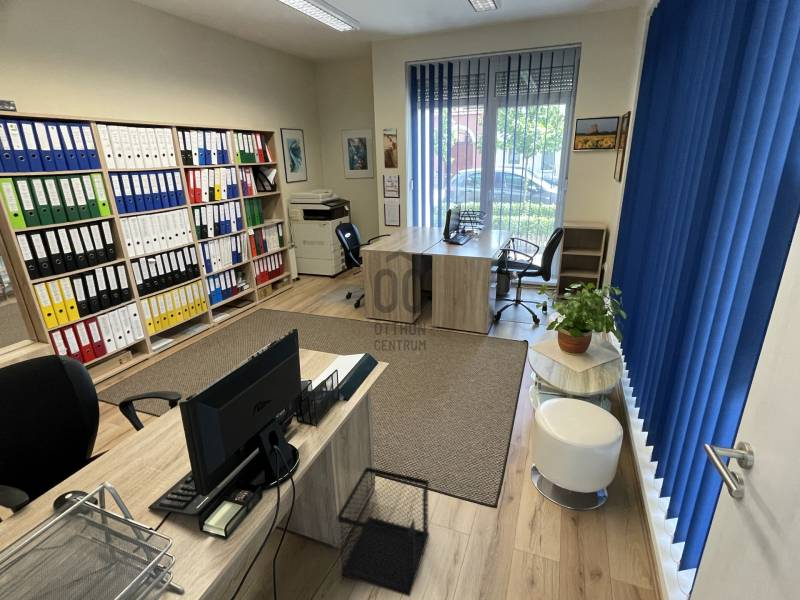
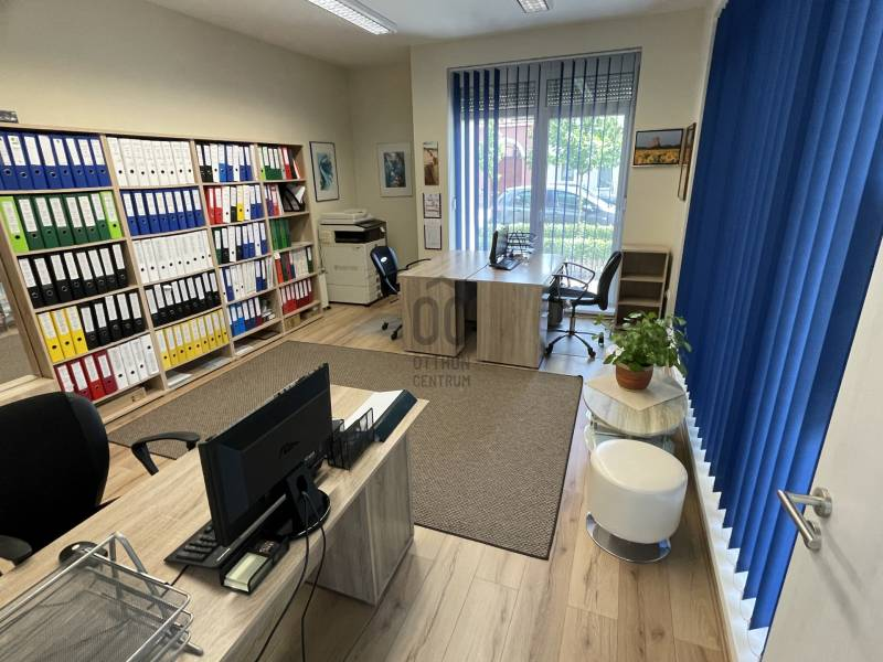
- wastebasket [336,466,430,598]
